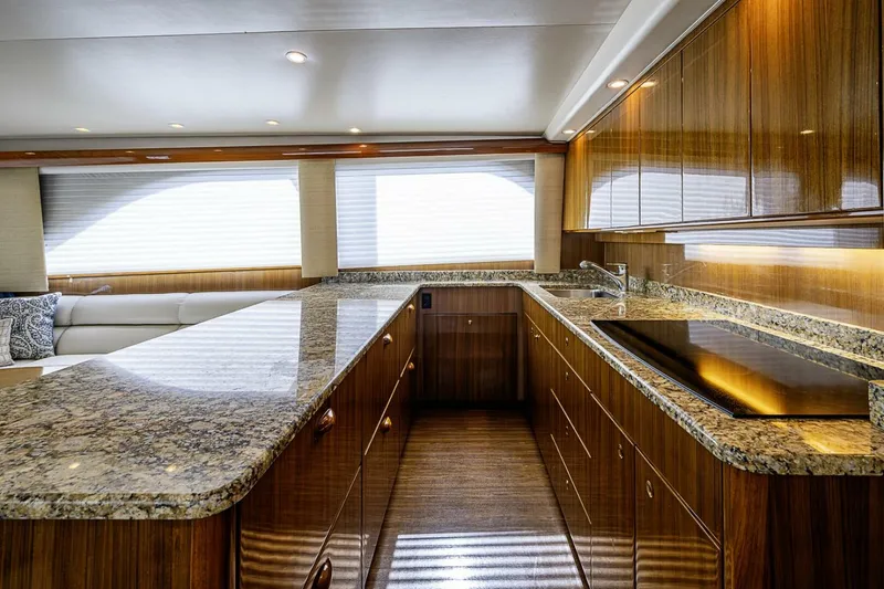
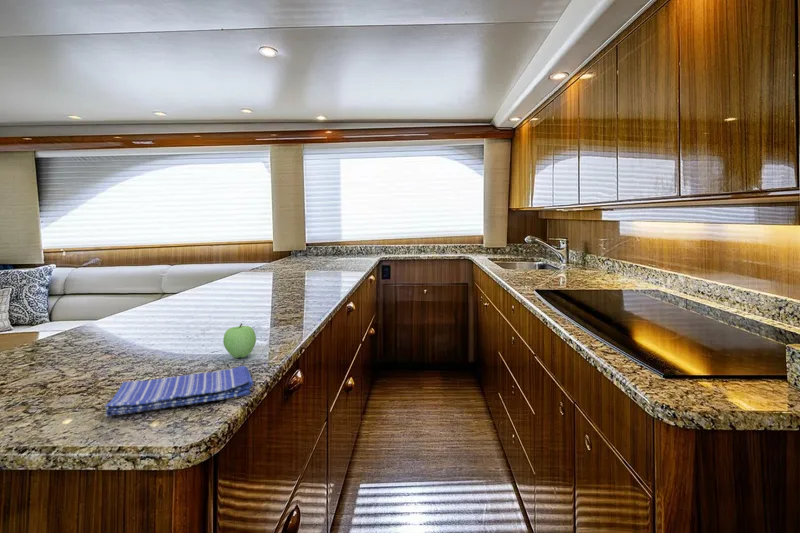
+ apple [222,323,257,359]
+ dish towel [104,365,255,418]
